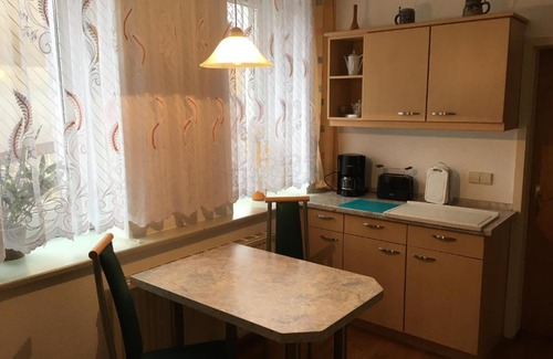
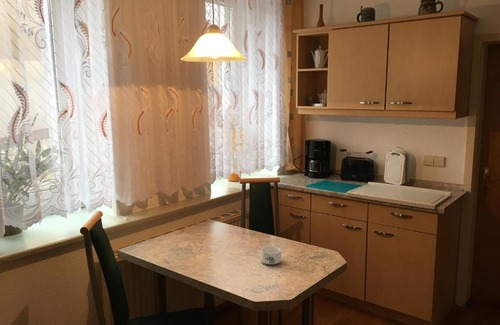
+ mug [260,246,282,265]
